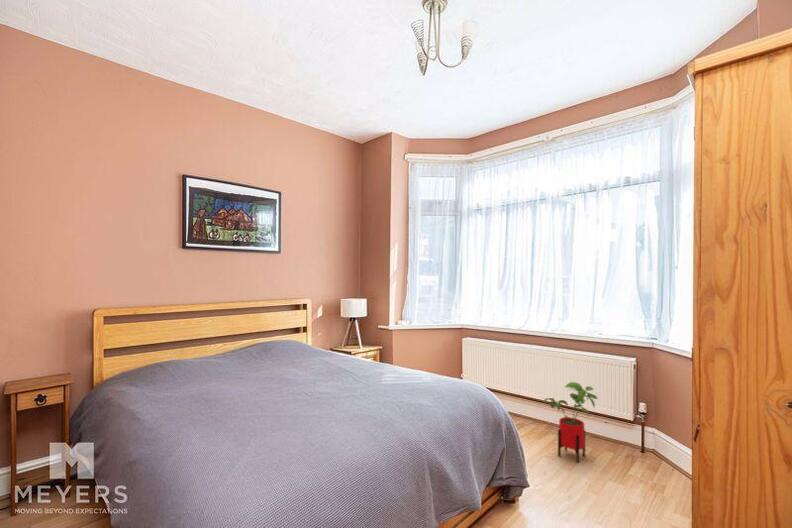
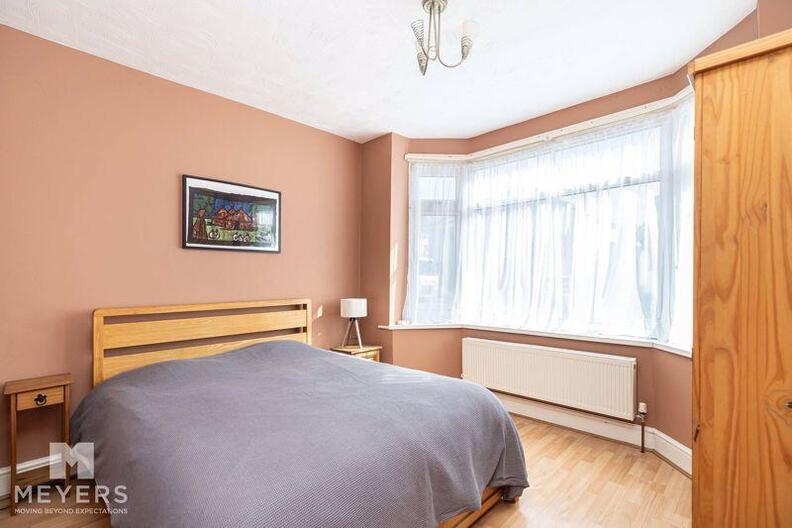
- house plant [543,381,599,464]
